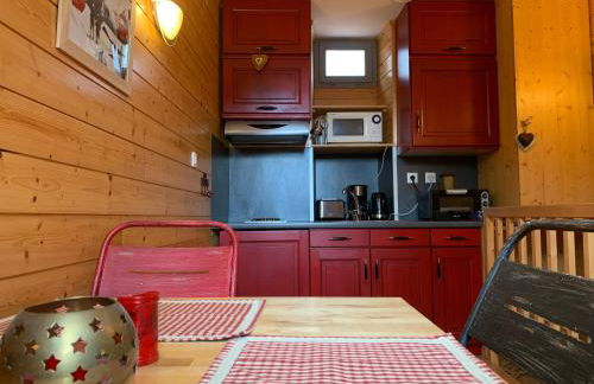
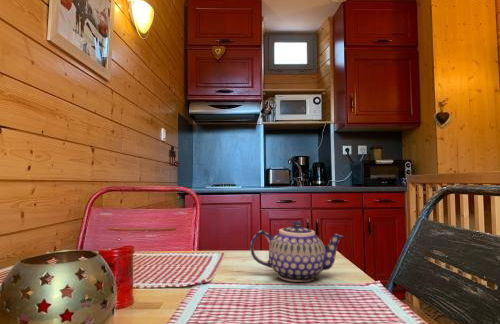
+ teapot [249,220,346,283]
